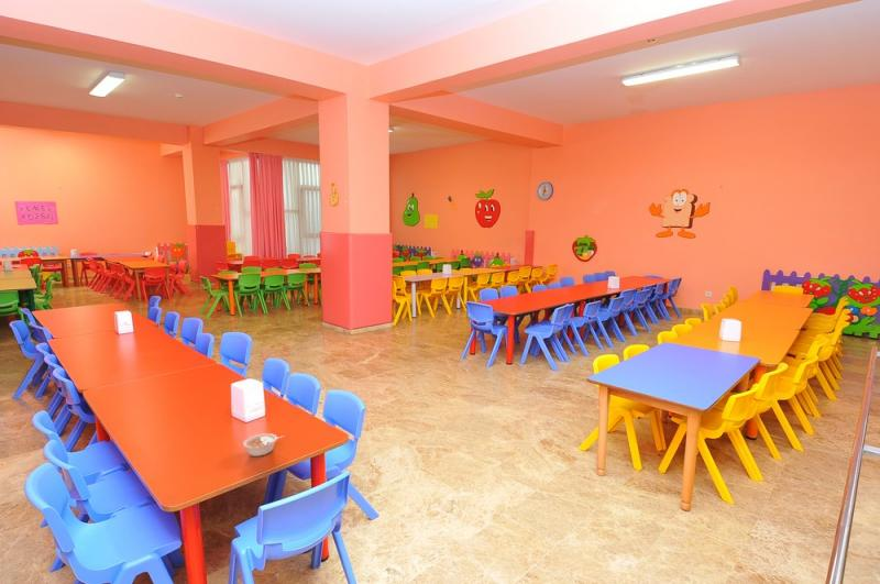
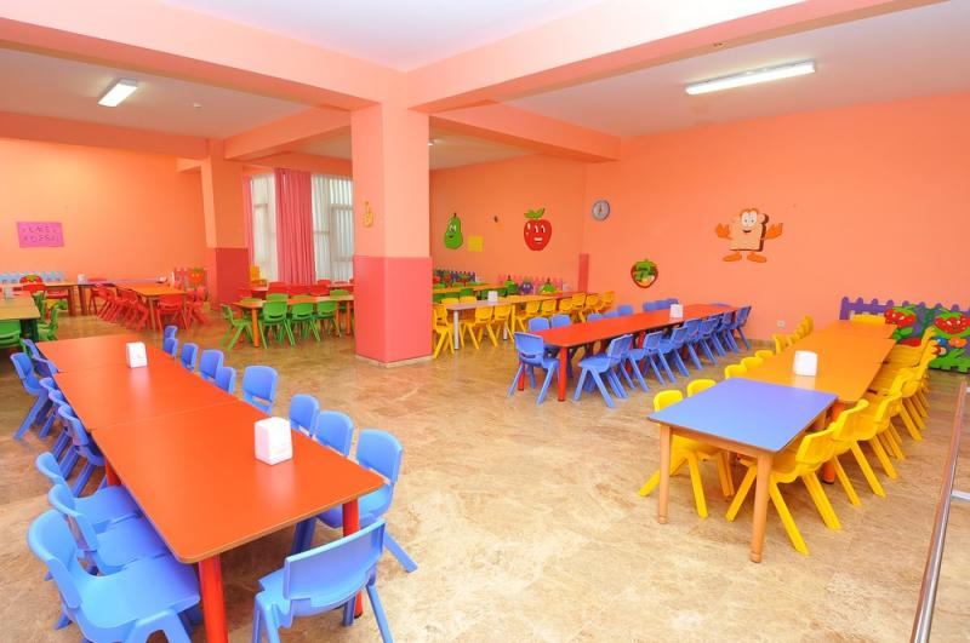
- legume [242,432,285,458]
